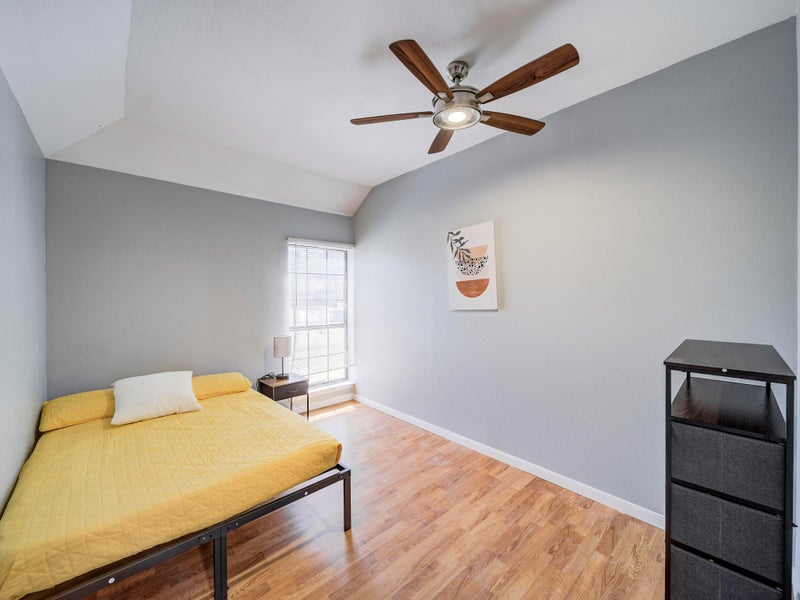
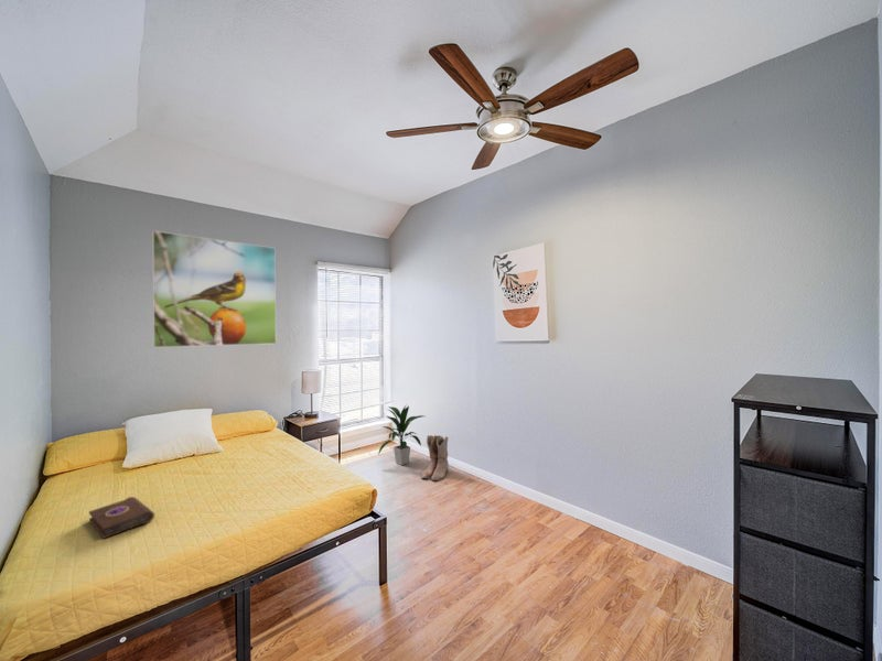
+ indoor plant [377,403,424,466]
+ book [88,496,155,540]
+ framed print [151,229,277,348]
+ boots [420,434,450,481]
